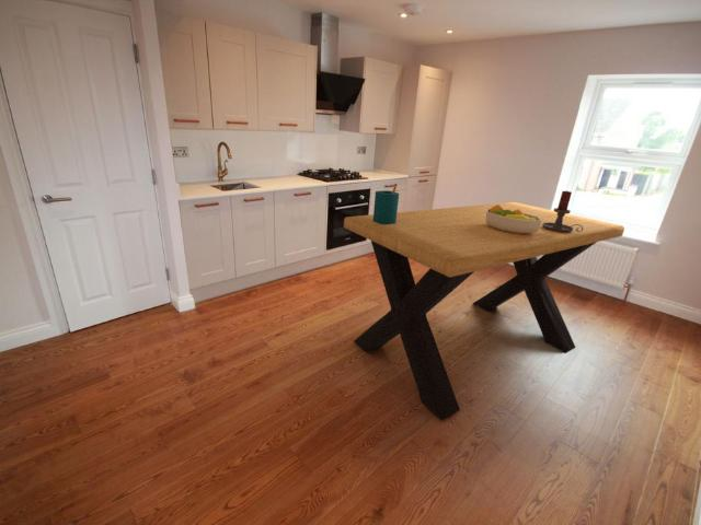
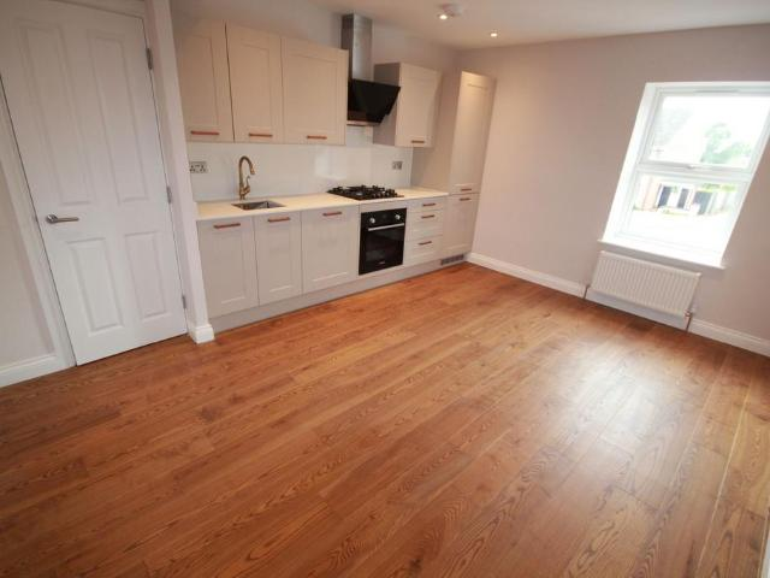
- candle holder [542,190,583,232]
- fruit bowl [486,205,542,234]
- dining table [343,183,625,421]
